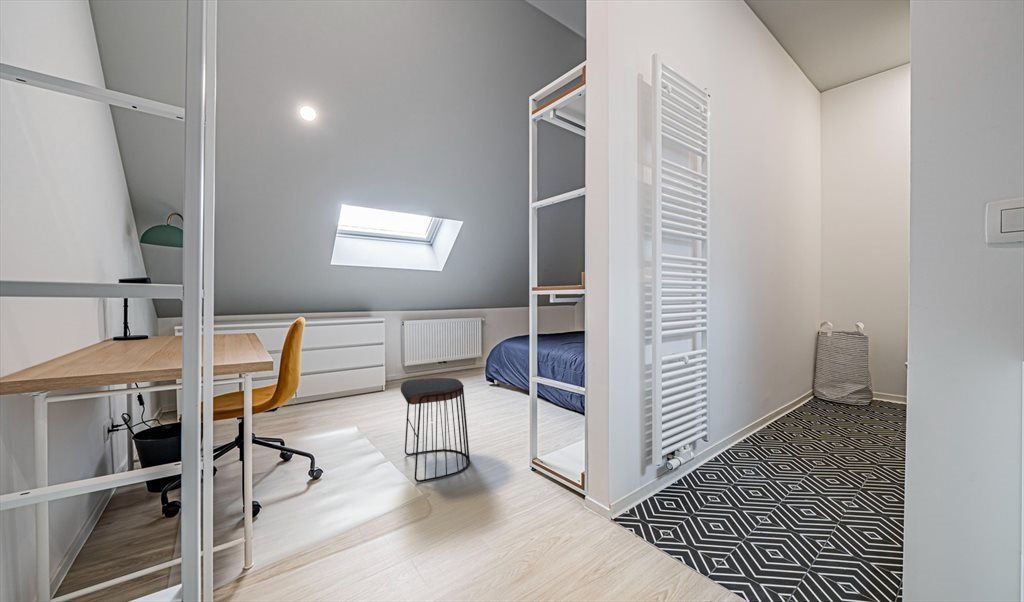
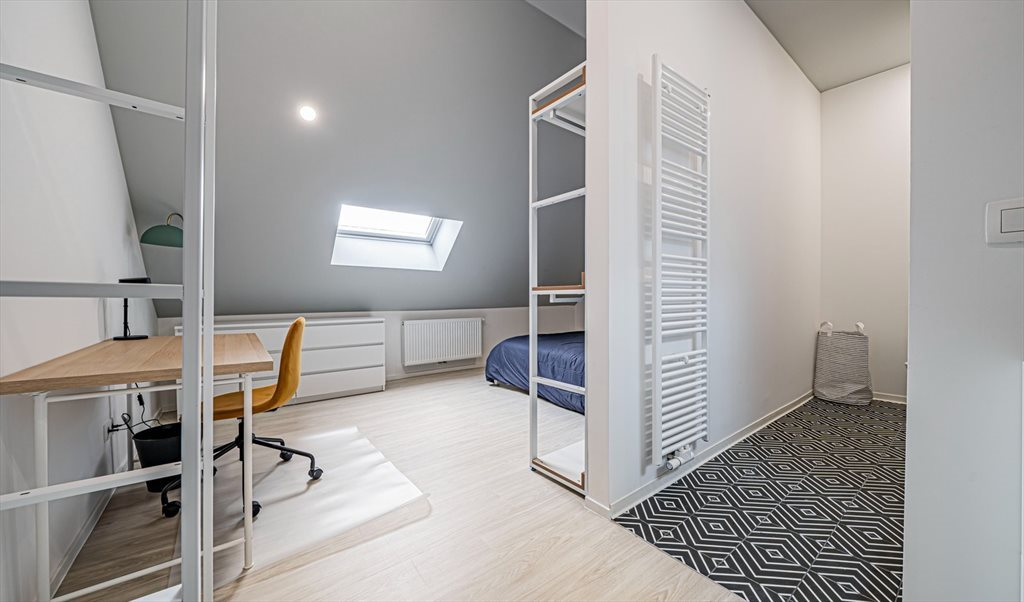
- stool [400,377,471,483]
